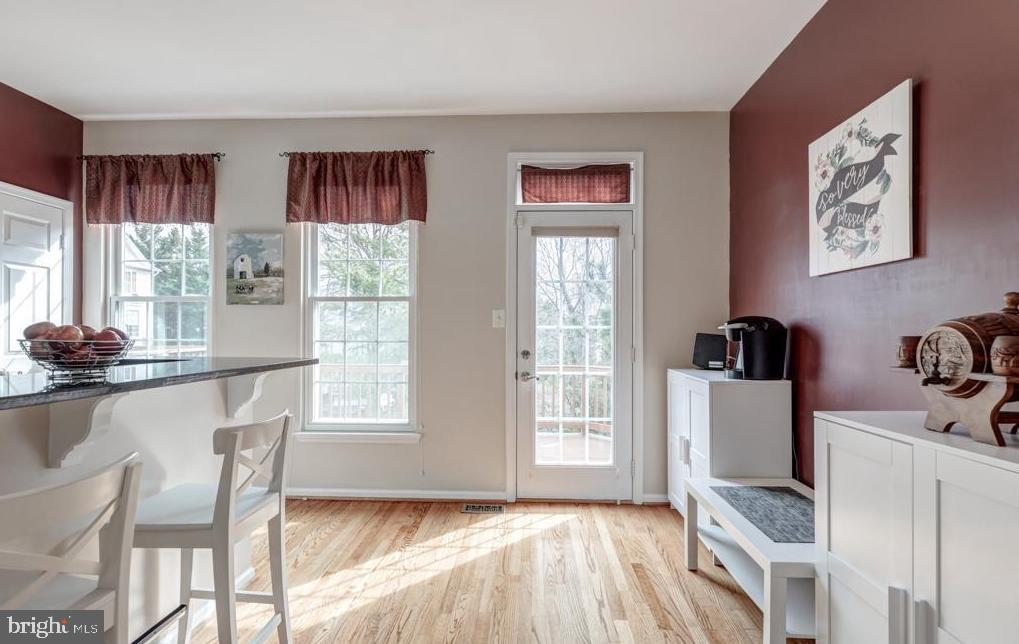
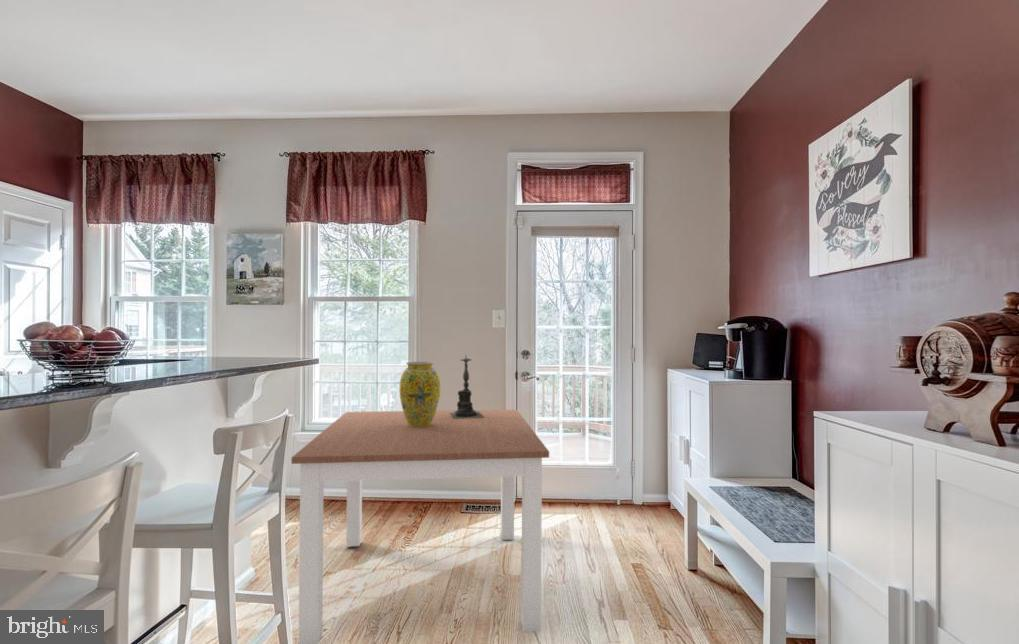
+ vase [398,361,441,427]
+ dining table [290,409,550,644]
+ candle holder [450,356,484,419]
